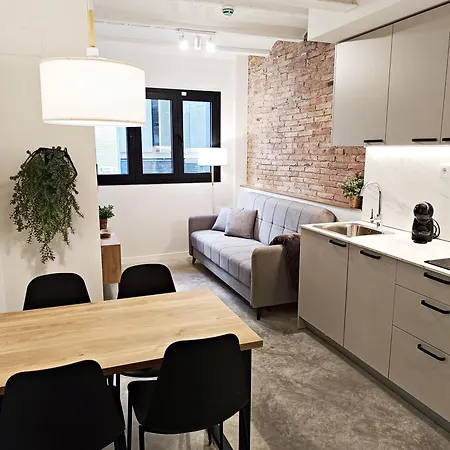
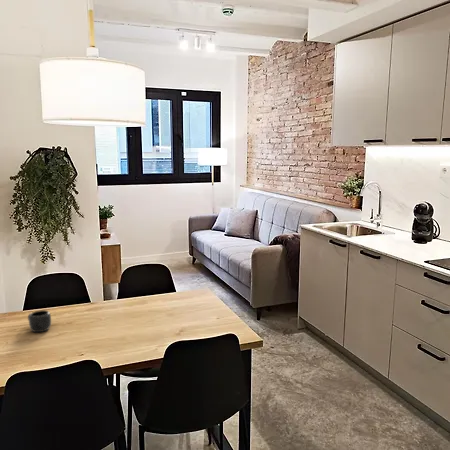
+ mug [27,309,52,333]
